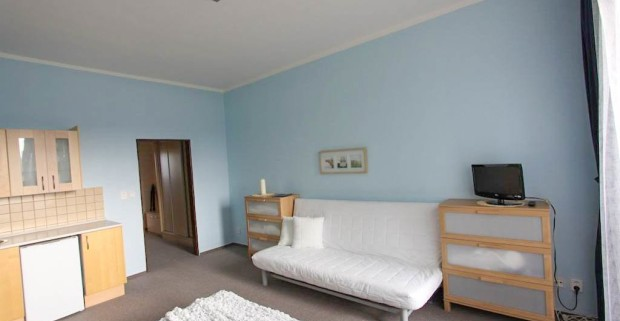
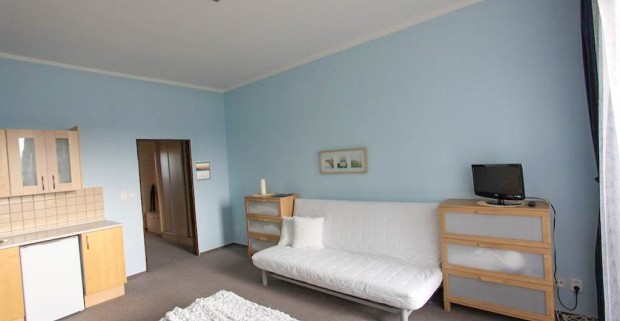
+ calendar [194,160,212,182]
